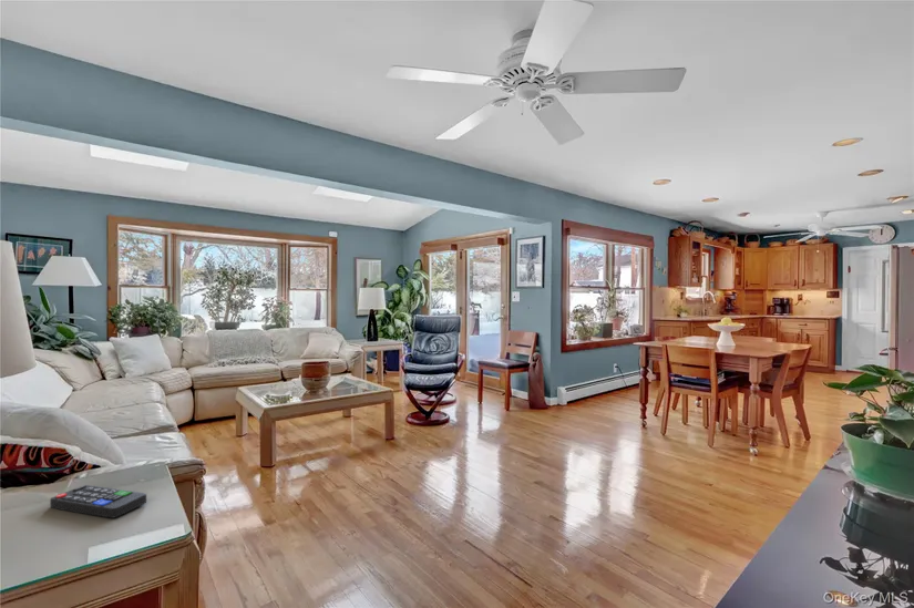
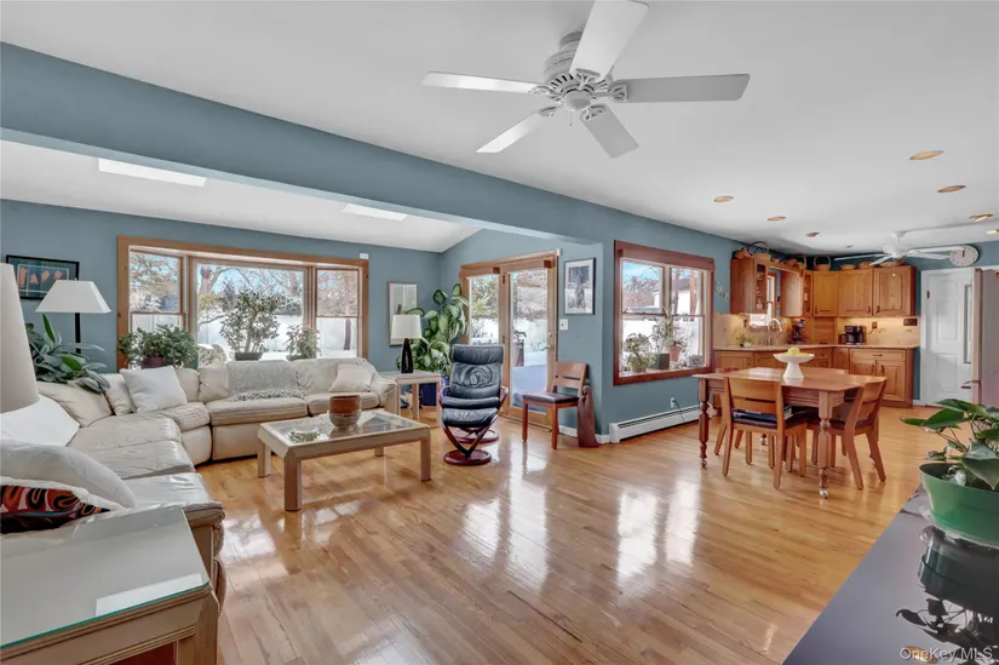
- remote control [49,484,147,519]
